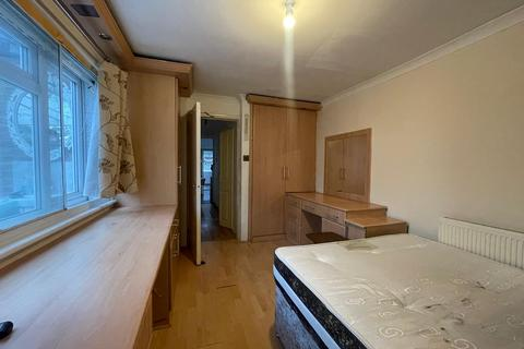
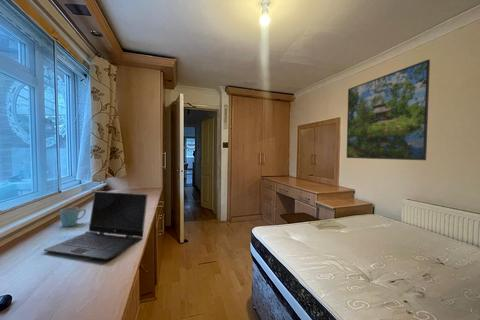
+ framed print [346,58,431,161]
+ mug [59,206,87,228]
+ laptop computer [43,190,149,261]
